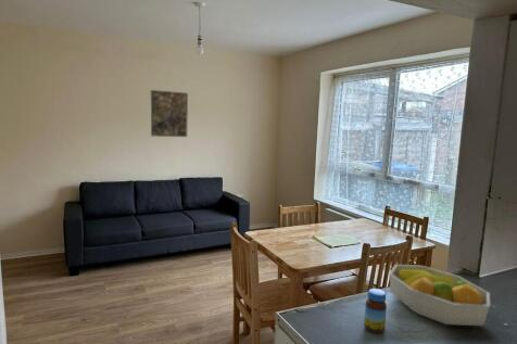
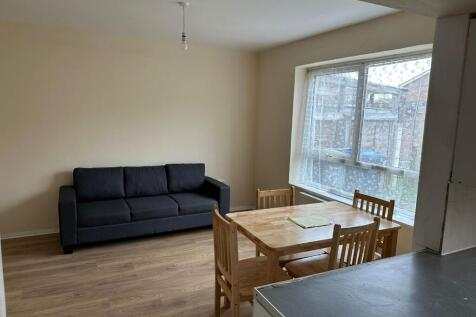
- fruit bowl [388,264,491,327]
- jar [363,288,388,334]
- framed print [150,89,189,138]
